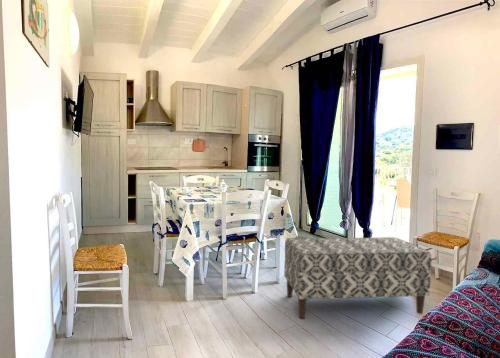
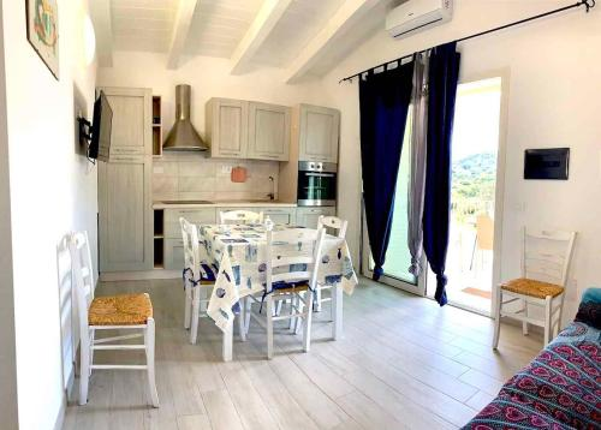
- bench [283,236,433,319]
